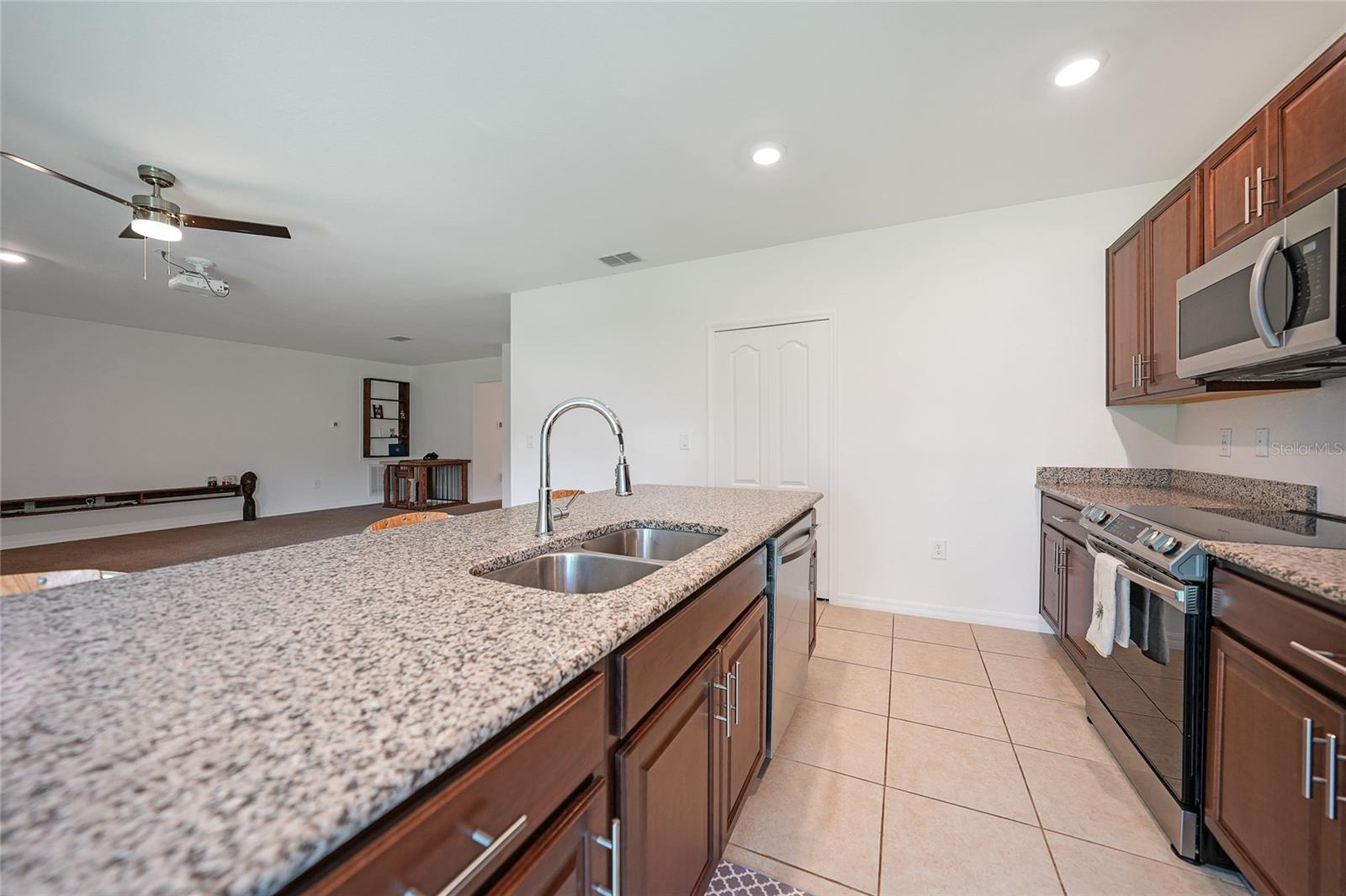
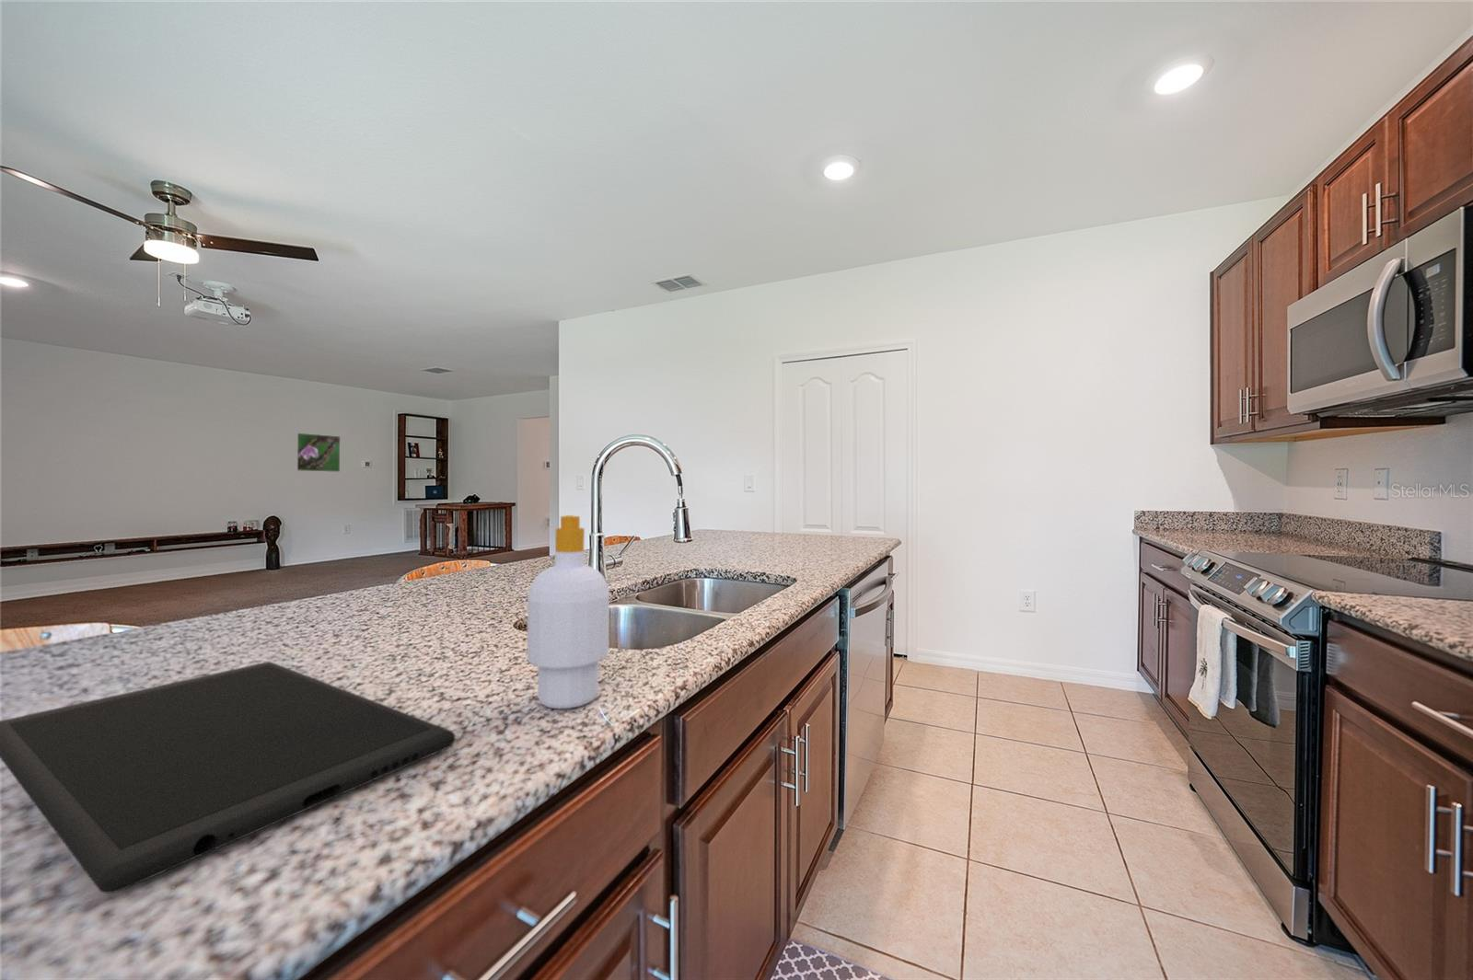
+ cutting board [0,661,455,895]
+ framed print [295,432,341,472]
+ soap bottle [526,514,611,710]
